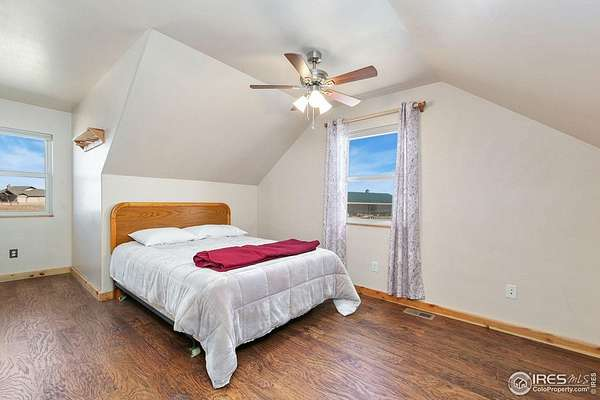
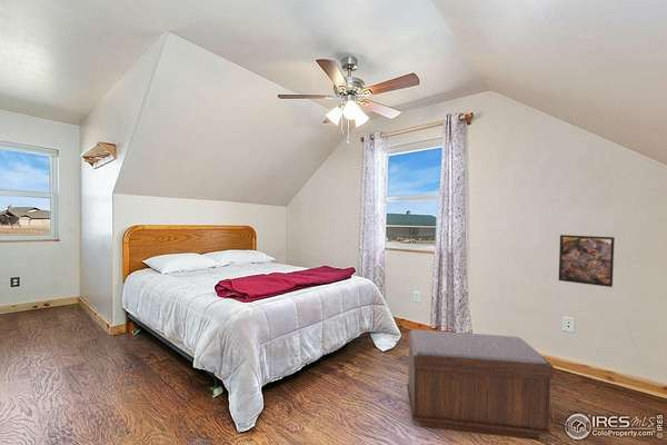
+ bench [406,329,555,442]
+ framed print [558,234,616,288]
